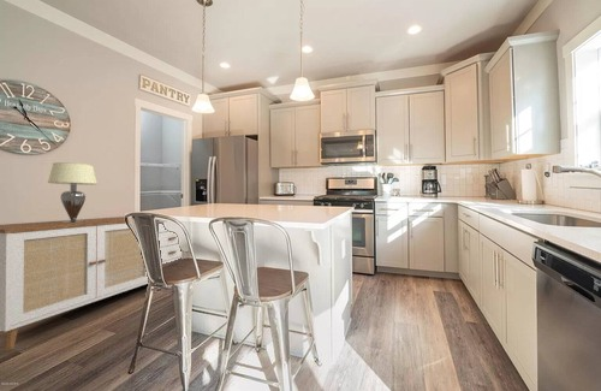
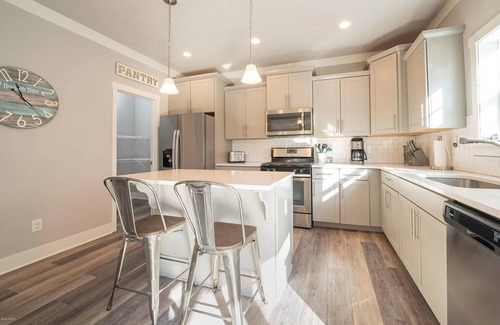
- lampshade [47,161,99,223]
- sideboard [0,215,182,351]
